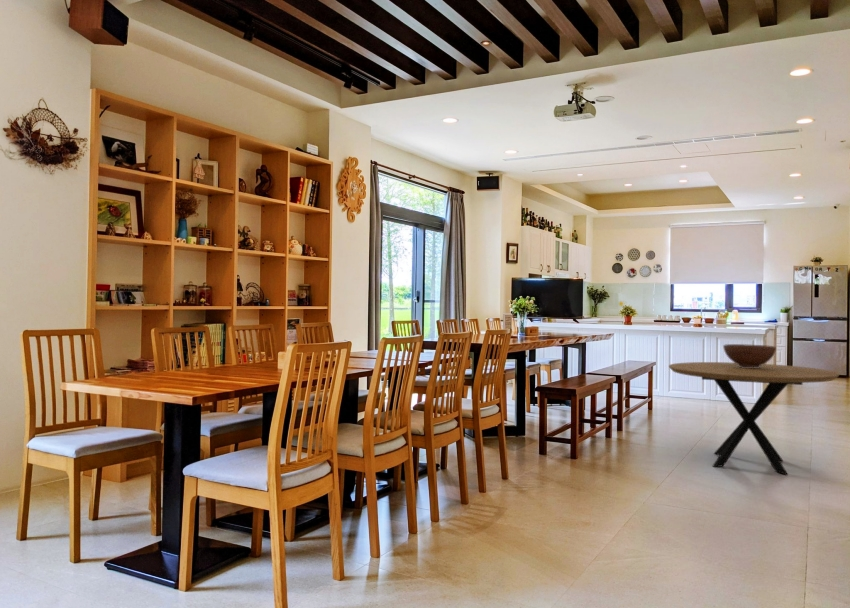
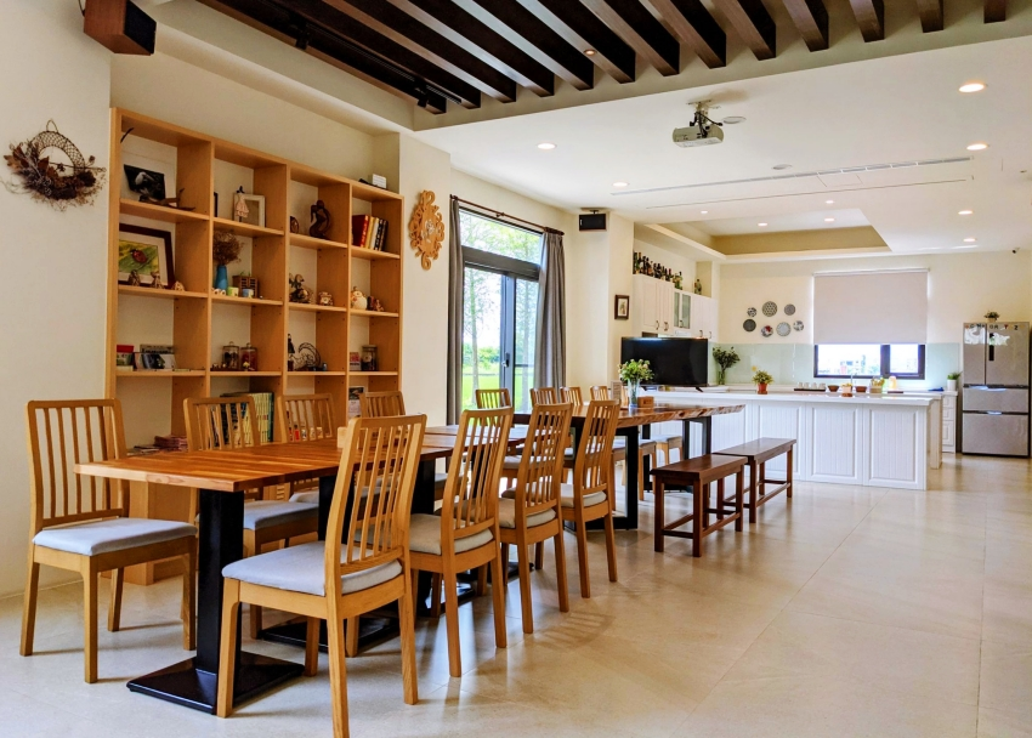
- fruit bowl [722,343,777,368]
- dining table [668,361,840,475]
